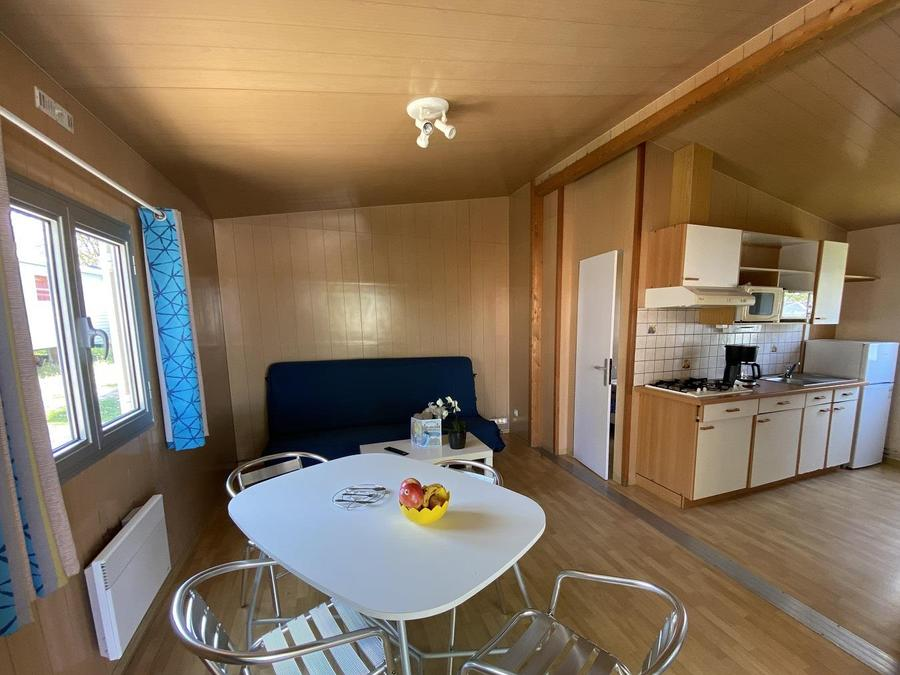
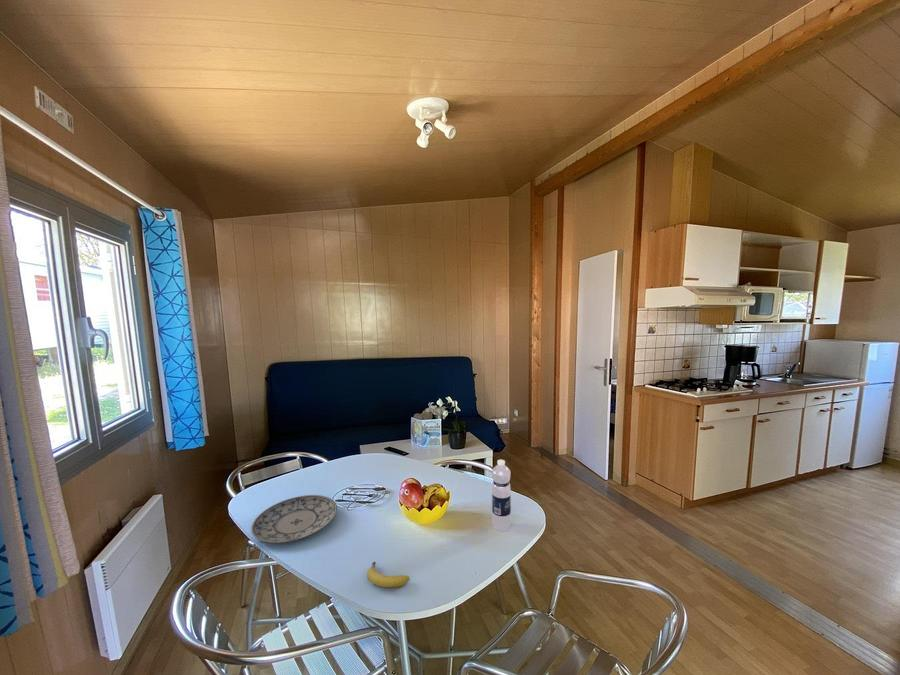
+ plate [250,494,338,544]
+ water bottle [491,459,512,532]
+ fruit [366,560,410,589]
